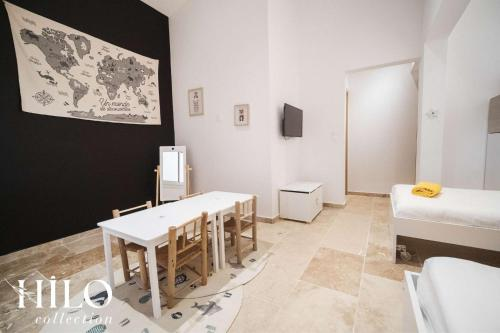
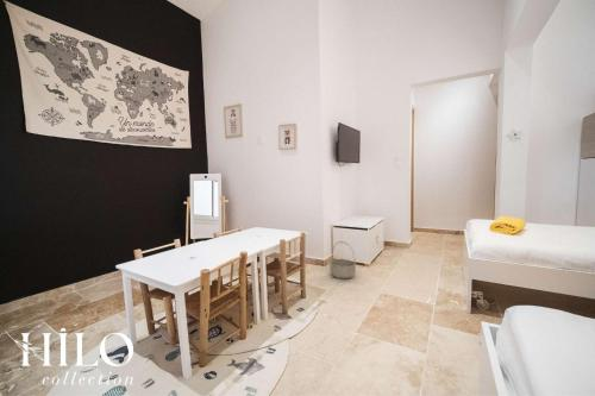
+ basket [328,240,357,279]
